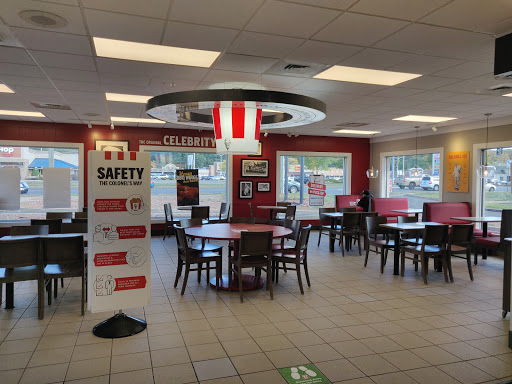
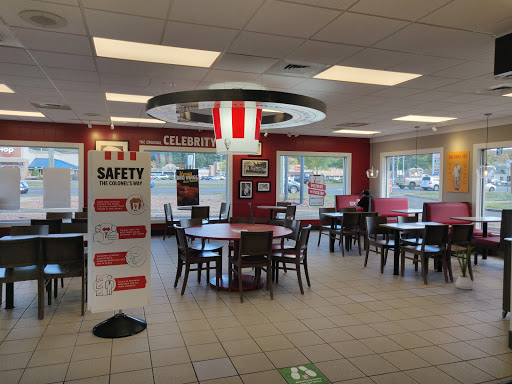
+ house plant [447,238,480,290]
